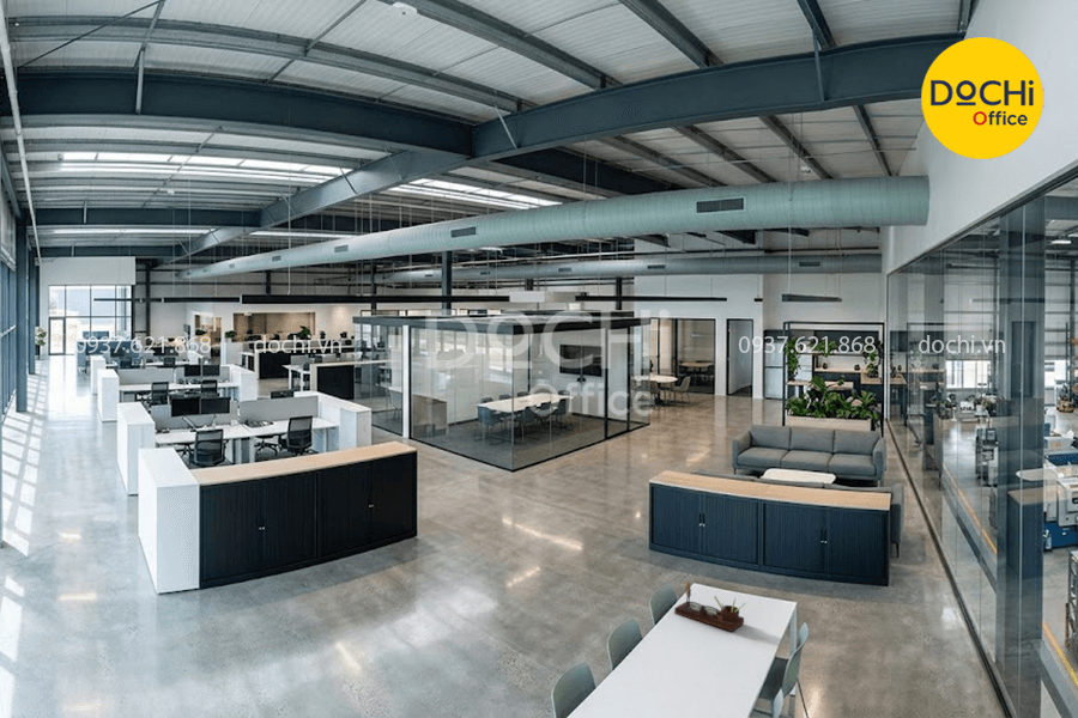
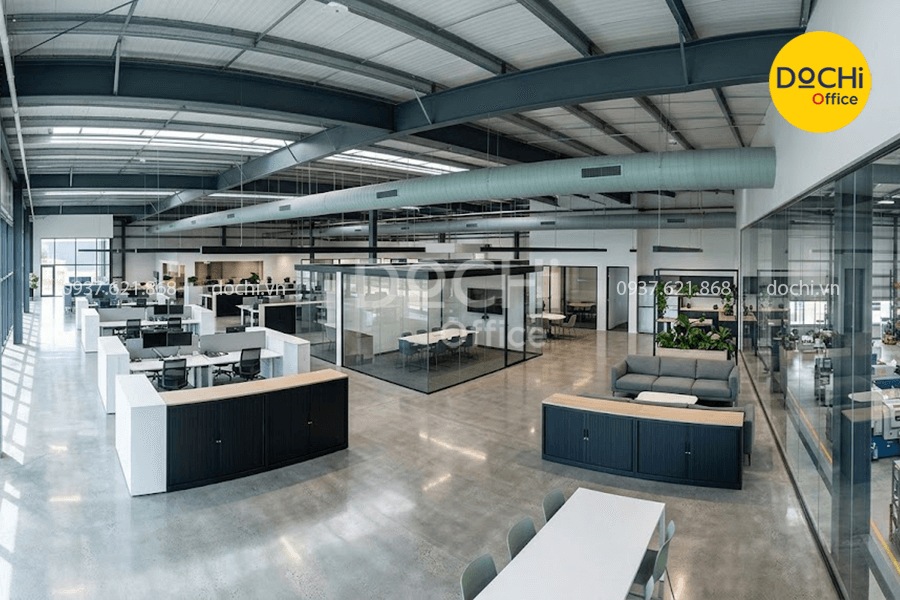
- desk organizer [673,580,746,632]
